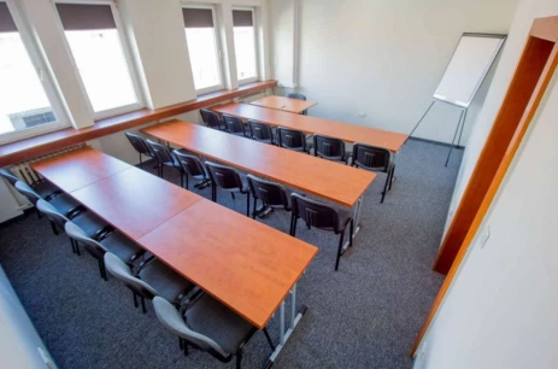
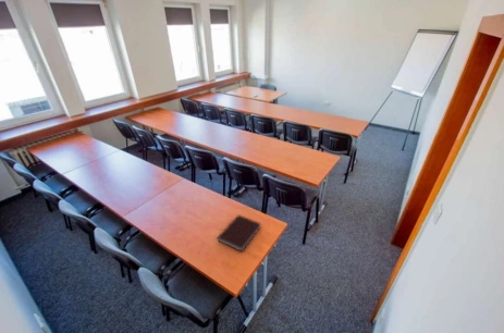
+ notebook [217,214,262,252]
